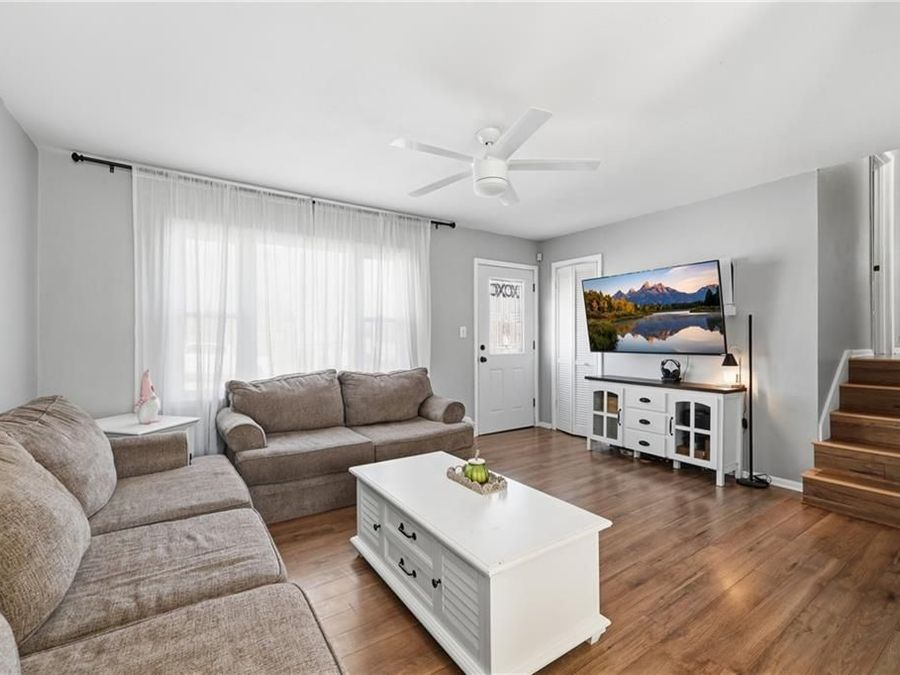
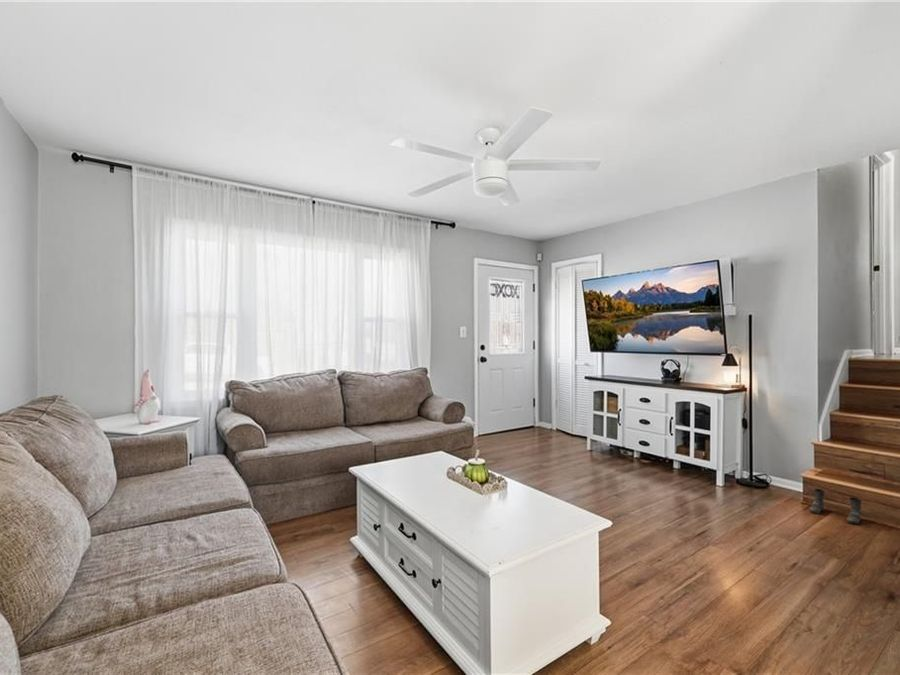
+ boots [808,488,863,525]
